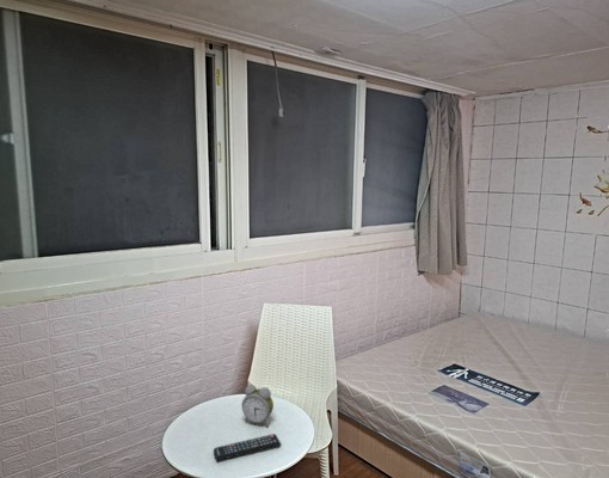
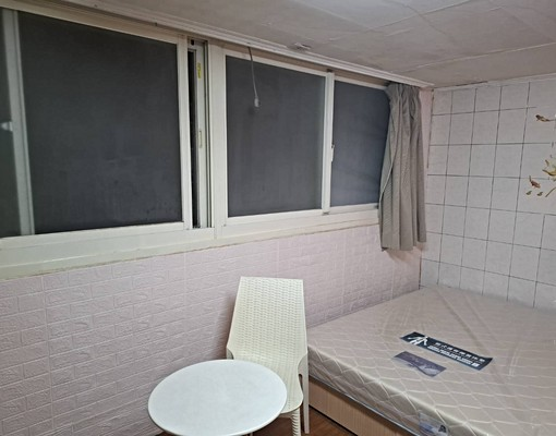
- remote control [213,433,282,462]
- alarm clock [241,384,275,428]
